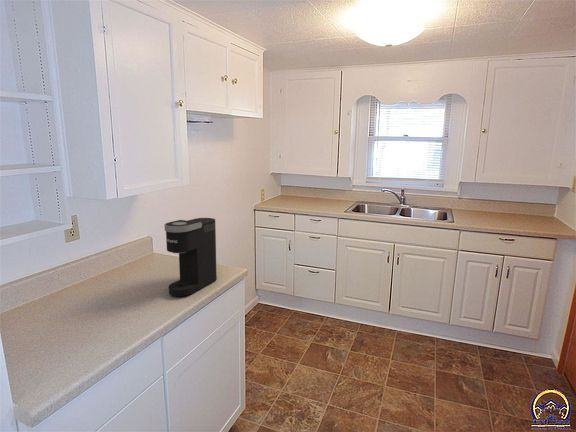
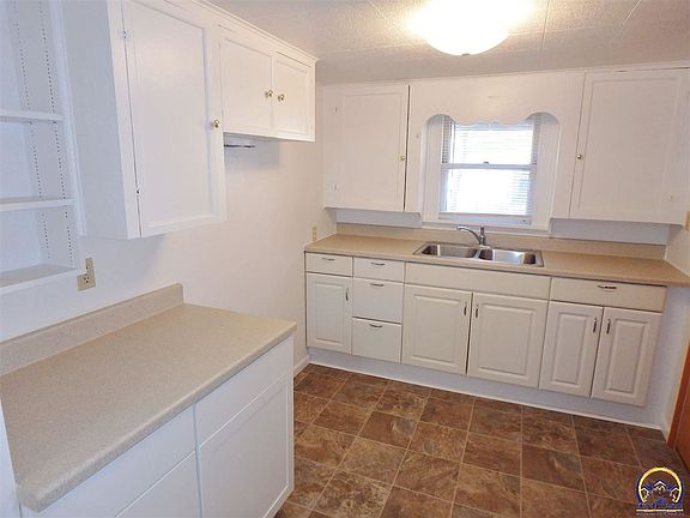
- coffee maker [163,217,218,297]
